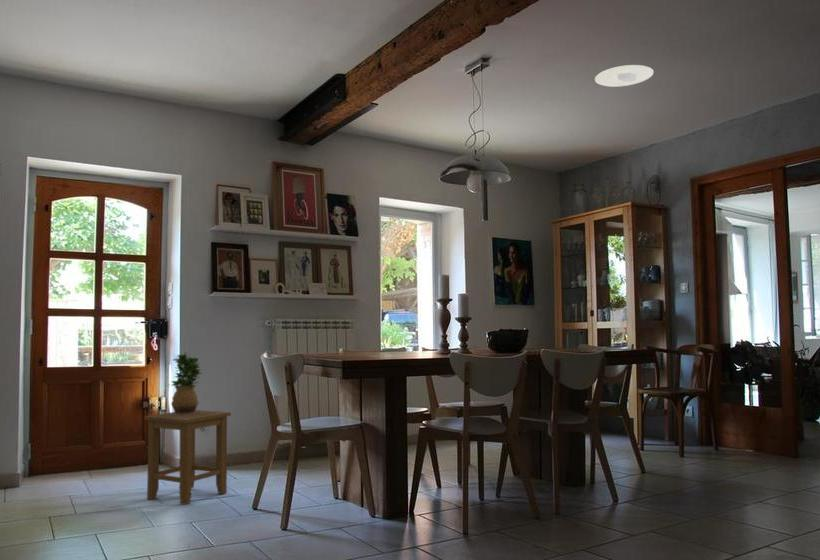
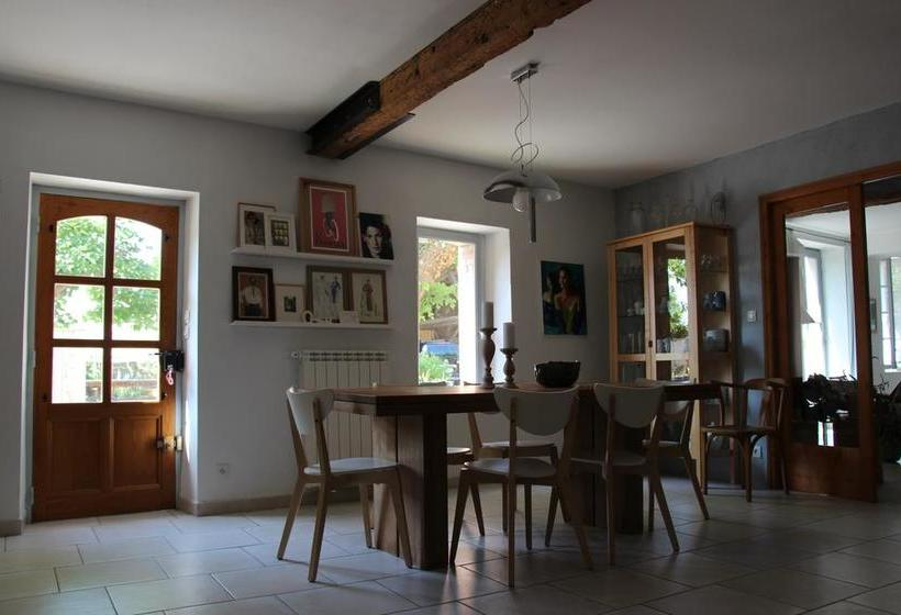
- recessed light [594,64,655,88]
- stool [143,409,232,506]
- potted plant [170,352,204,415]
